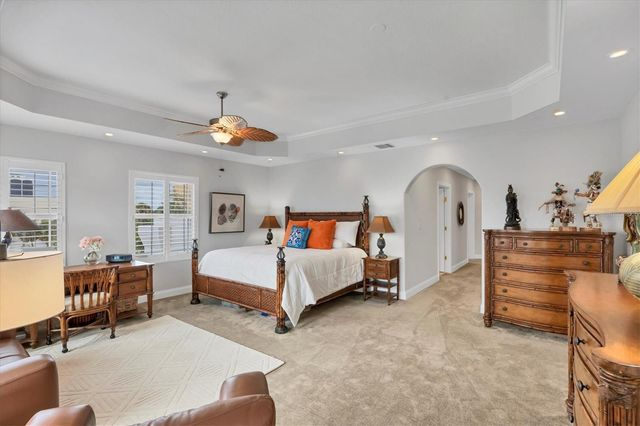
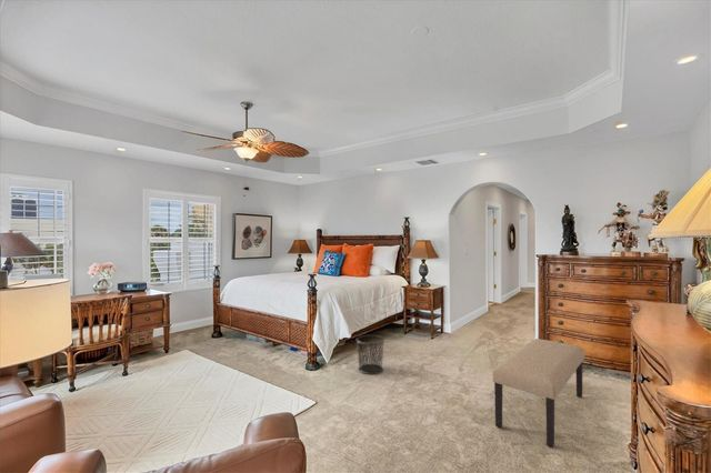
+ bench [491,338,585,449]
+ waste bin [356,334,385,375]
